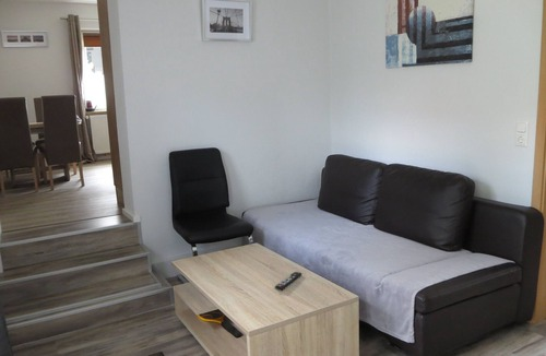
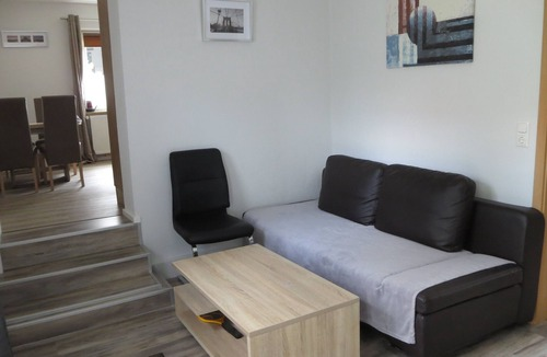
- remote control [274,271,302,290]
